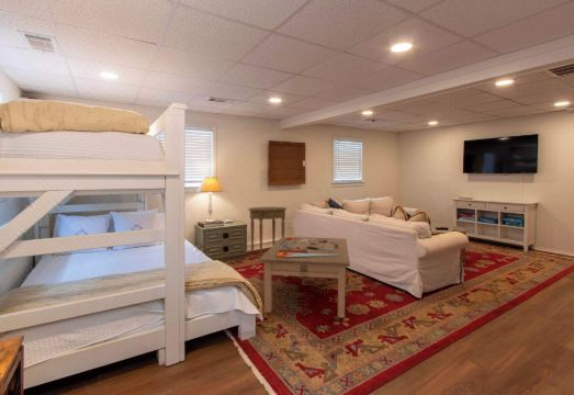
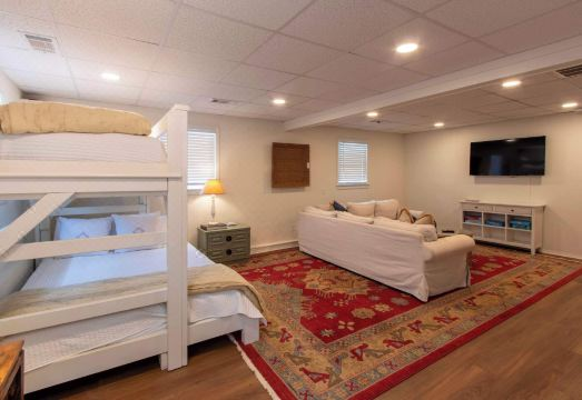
- coffee table [258,236,351,319]
- side table [247,206,288,257]
